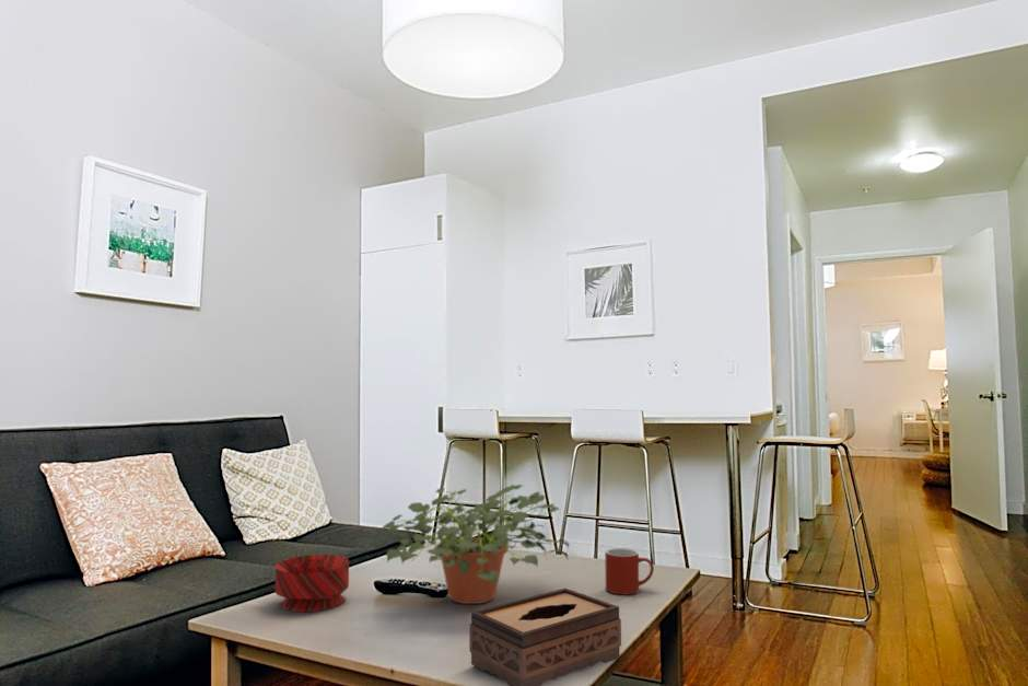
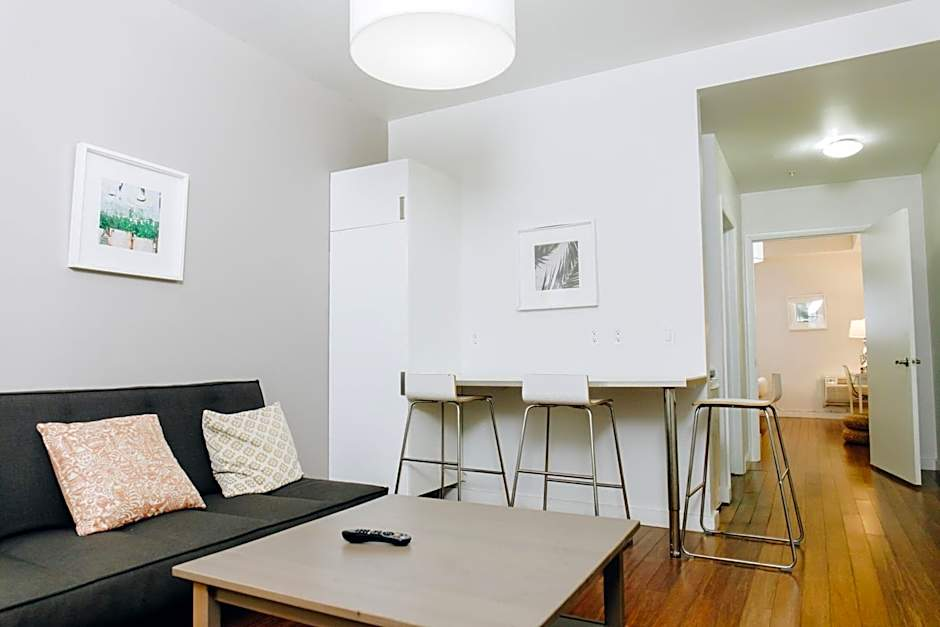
- potted plant [381,484,570,605]
- mug [604,547,655,595]
- tissue box [468,588,622,686]
- bowl [274,554,350,613]
